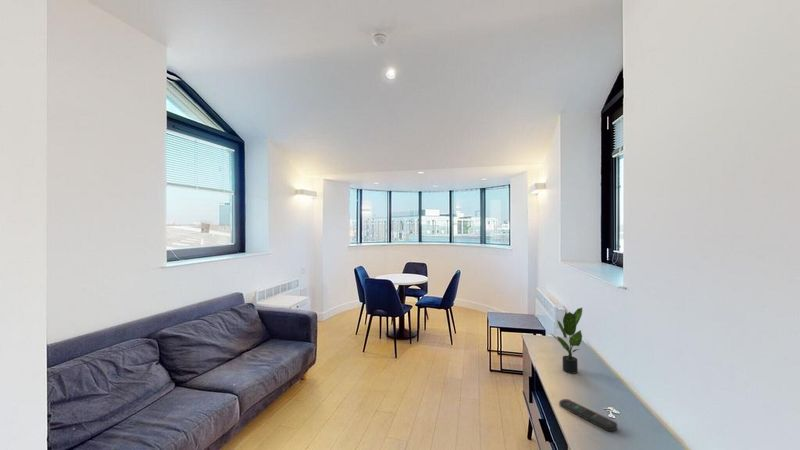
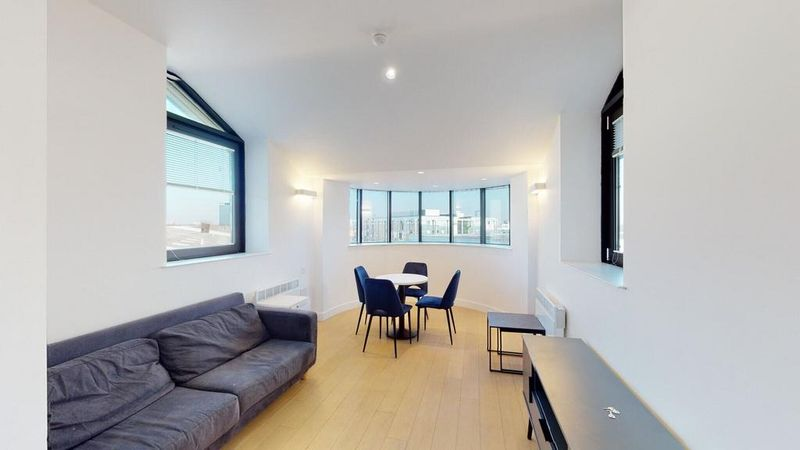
- potted plant [550,306,584,374]
- remote control [558,398,618,432]
